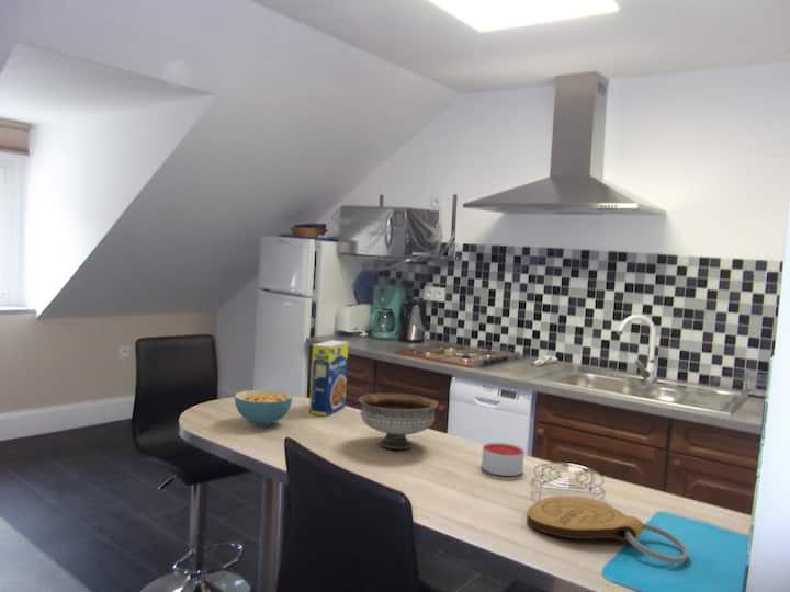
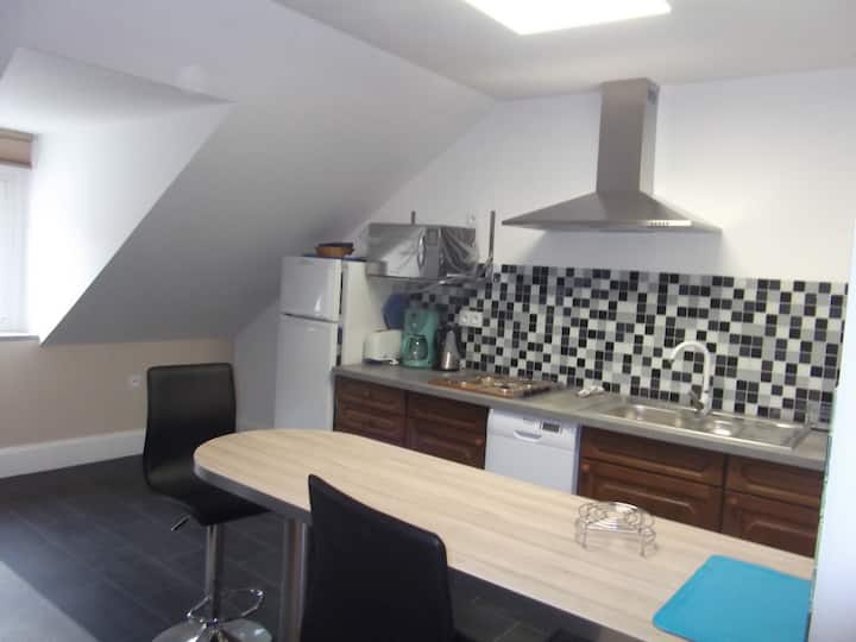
- cereal bowl [234,388,294,426]
- bowl [358,392,440,451]
- candle [481,442,526,477]
- key chain [526,496,689,565]
- legume [308,339,350,418]
